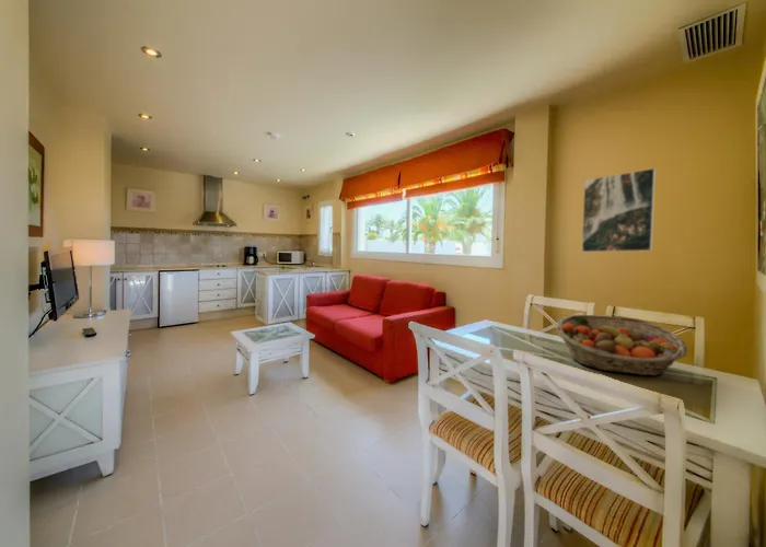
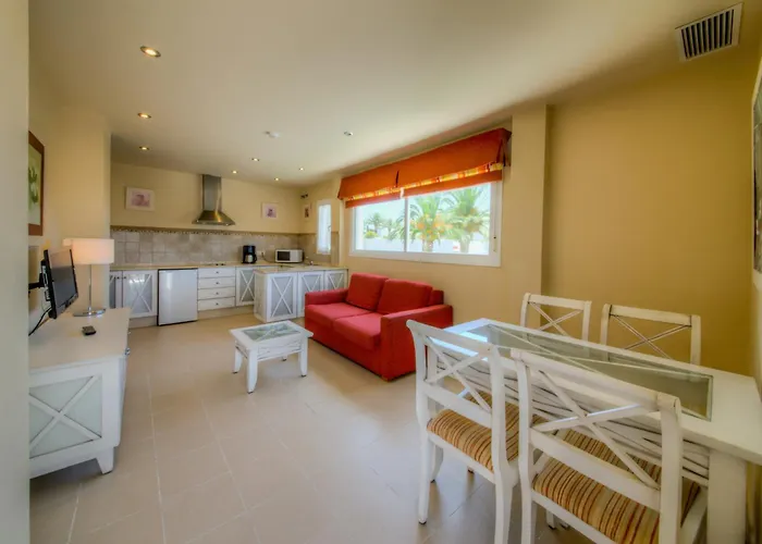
- fruit basket [556,314,688,376]
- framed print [581,167,657,253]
